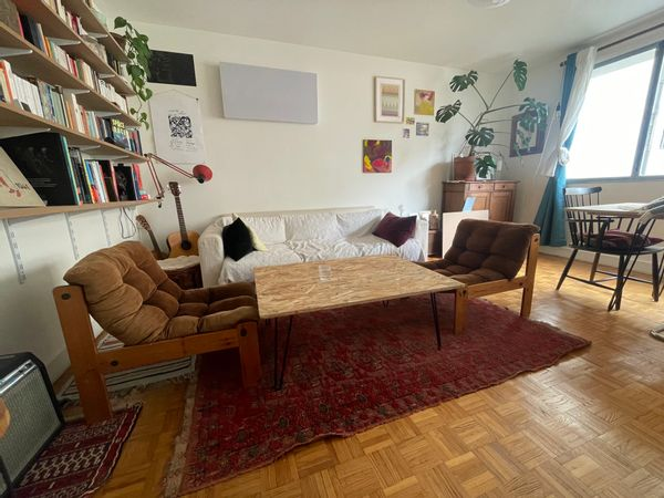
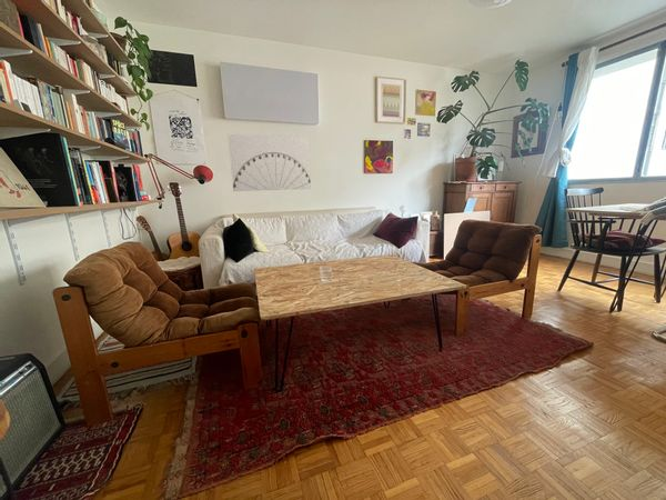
+ wall art [226,133,312,192]
